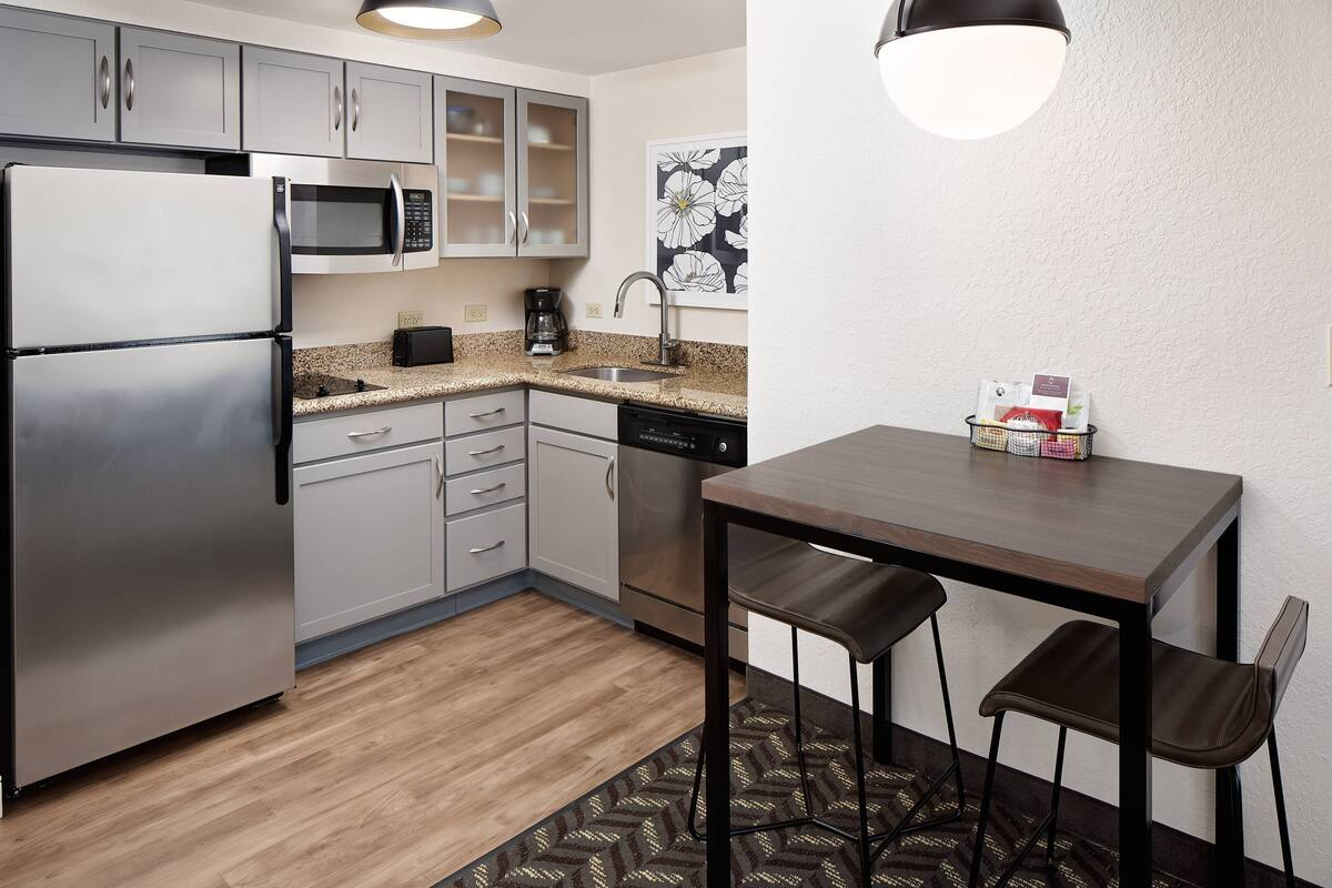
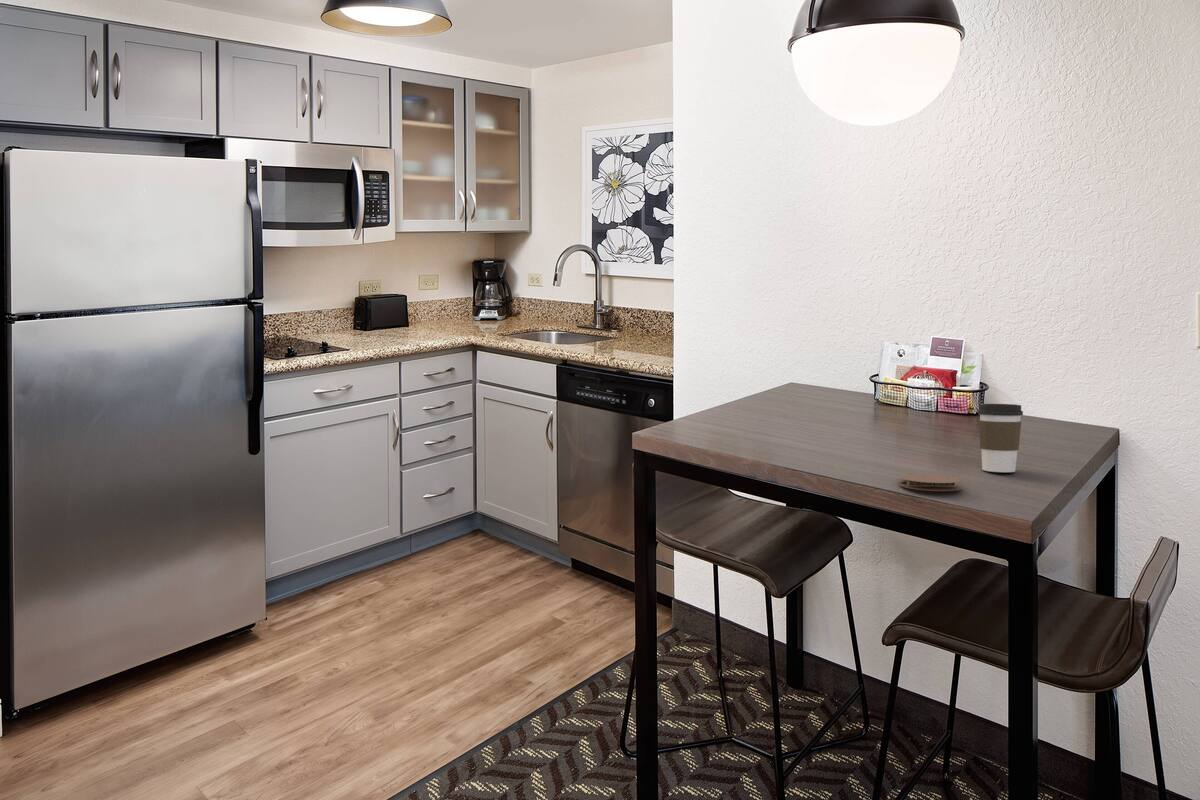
+ coffee cup [977,403,1024,473]
+ coaster [899,473,963,492]
